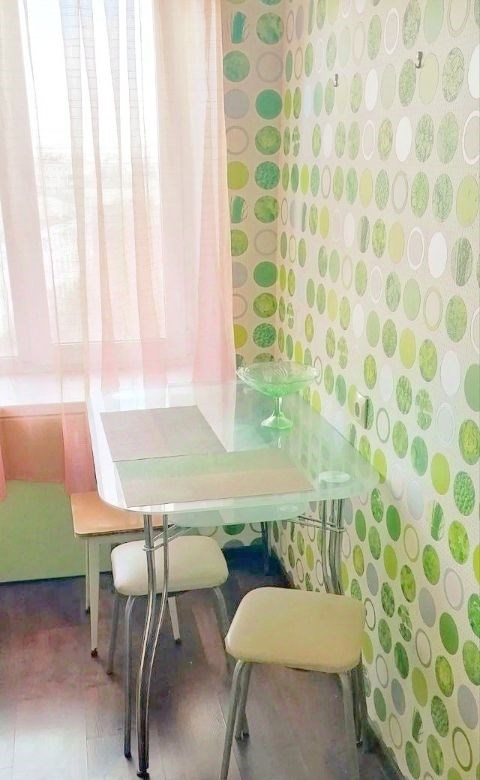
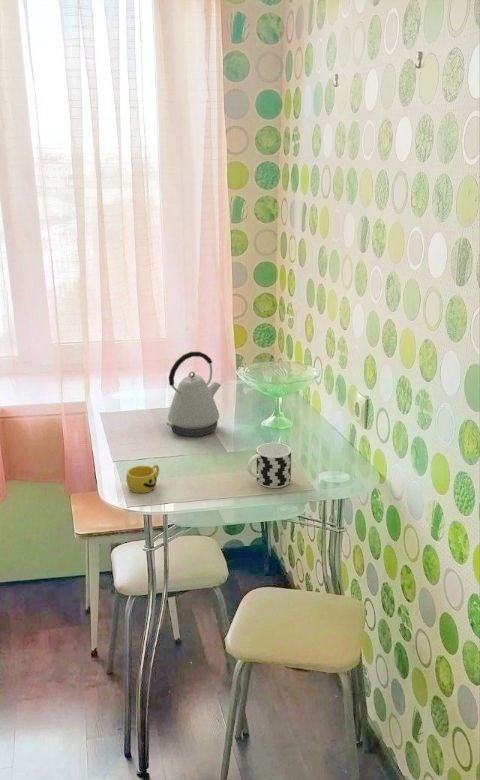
+ cup [246,442,292,489]
+ cup [125,464,160,494]
+ kettle [166,351,222,437]
